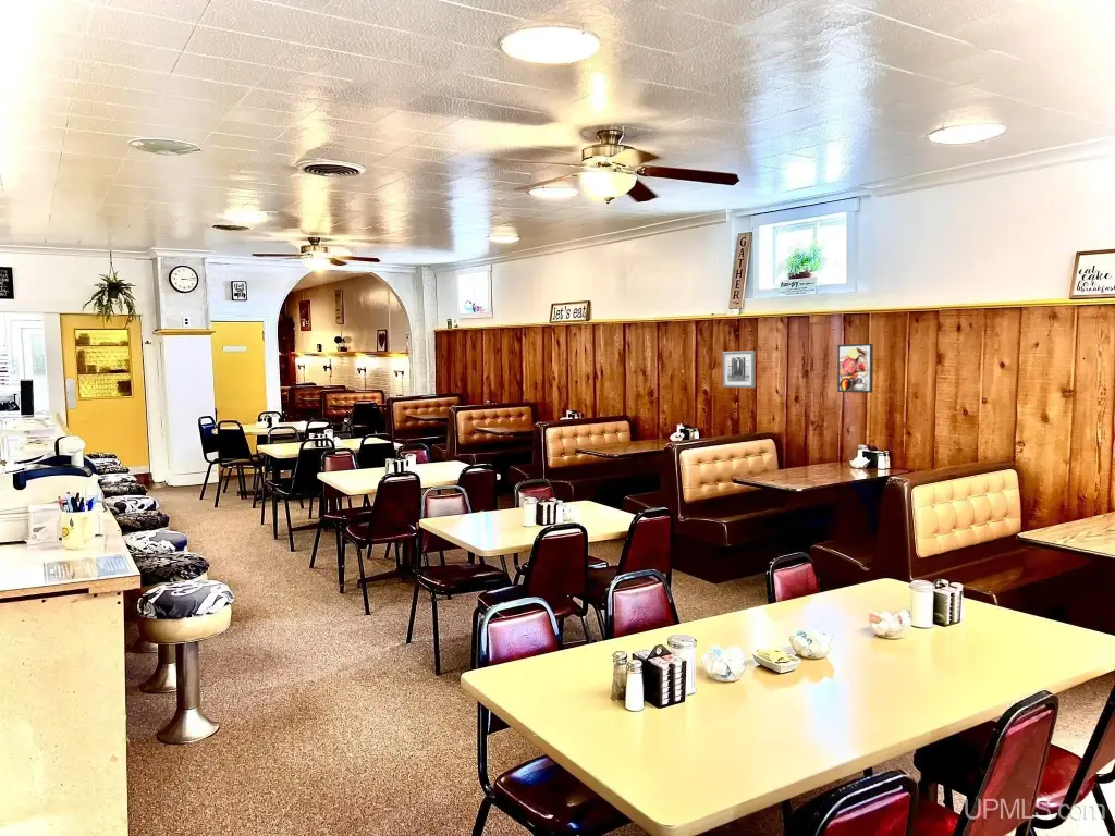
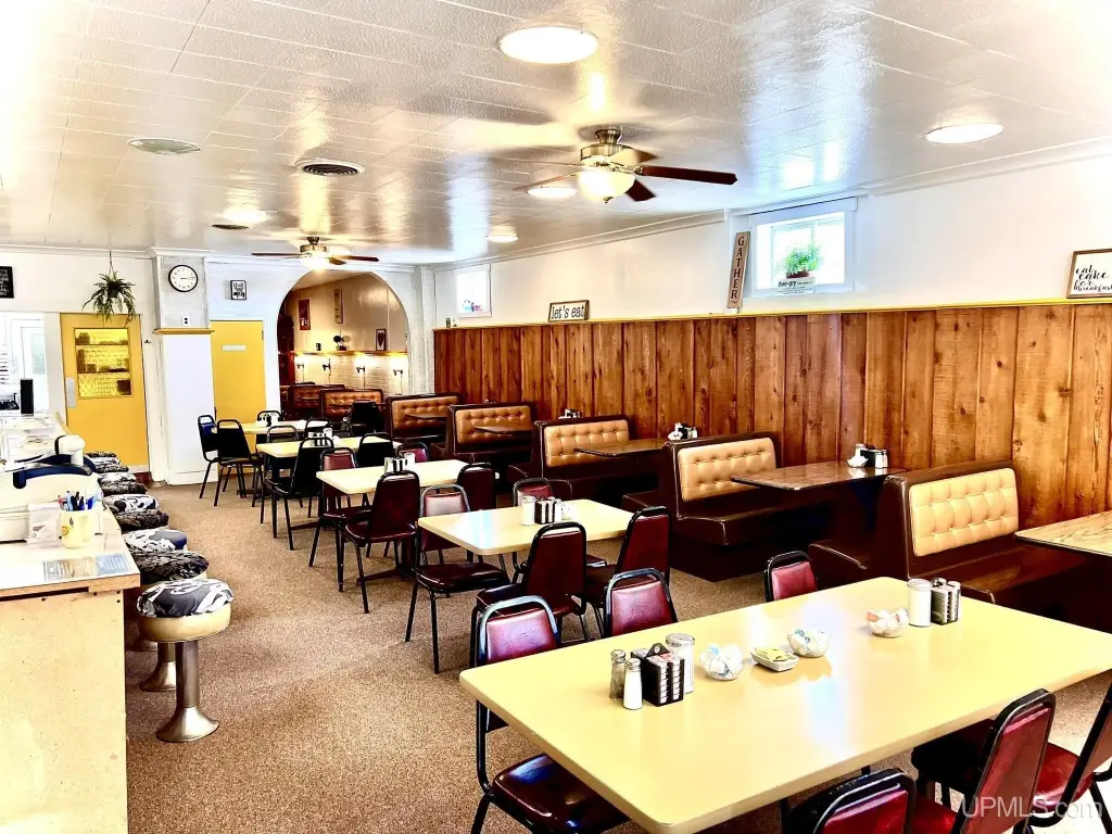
- wall art [722,349,757,389]
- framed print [836,343,874,394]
